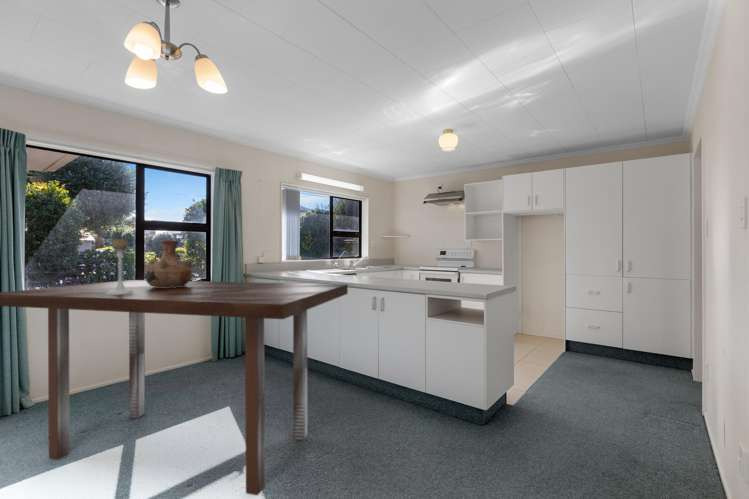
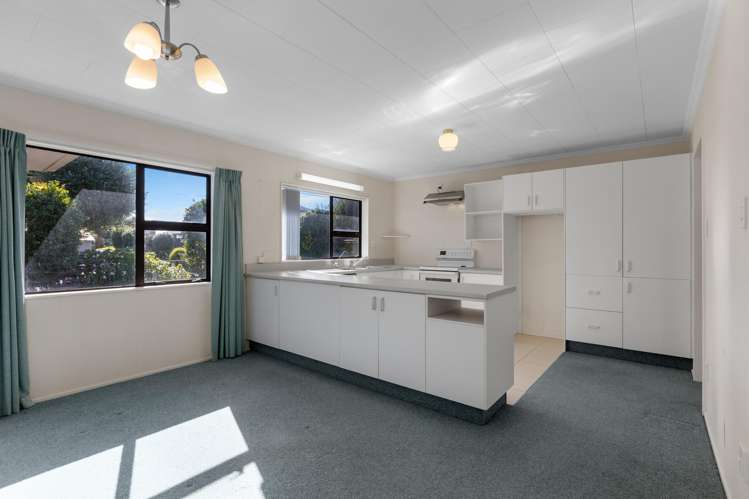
- dining table [0,279,349,496]
- candle holder [106,238,134,295]
- vase [143,239,194,288]
